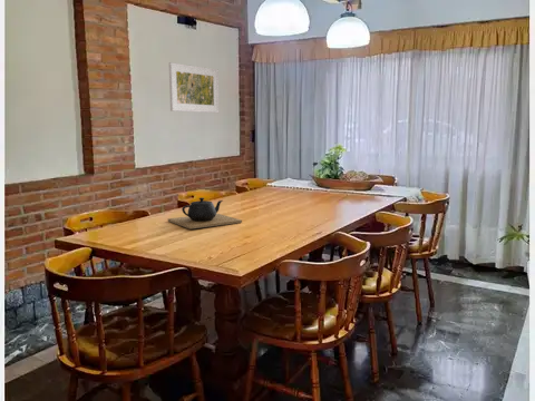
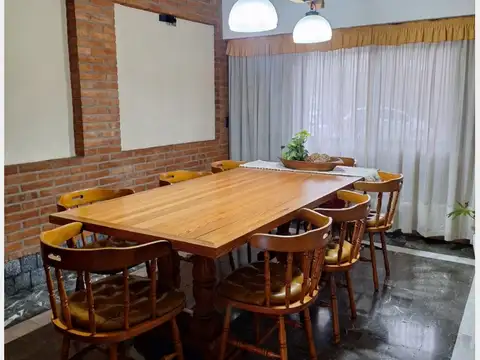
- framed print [168,61,221,114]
- teapot [167,197,243,231]
